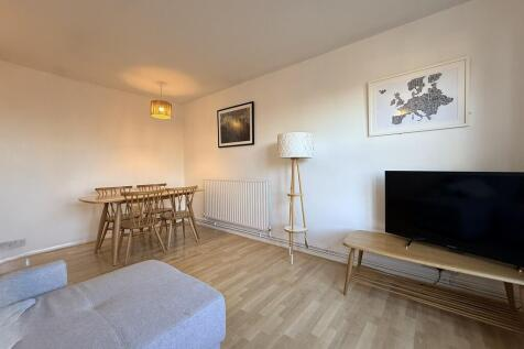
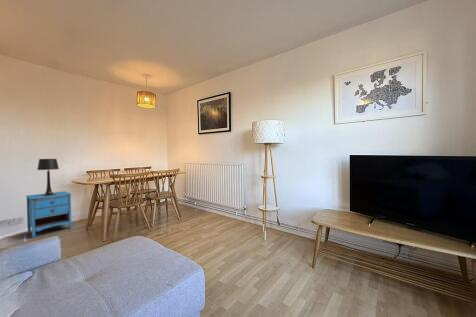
+ table lamp [37,158,60,196]
+ nightstand [25,190,73,238]
